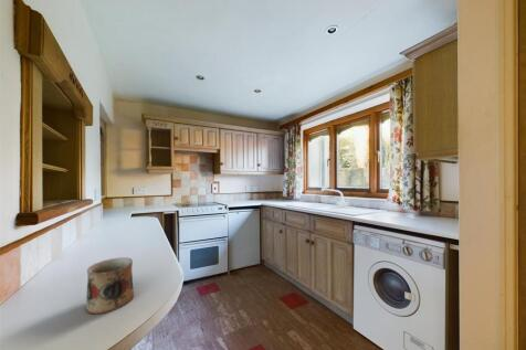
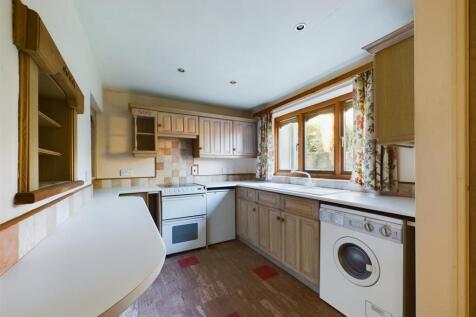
- mug [85,256,135,315]
